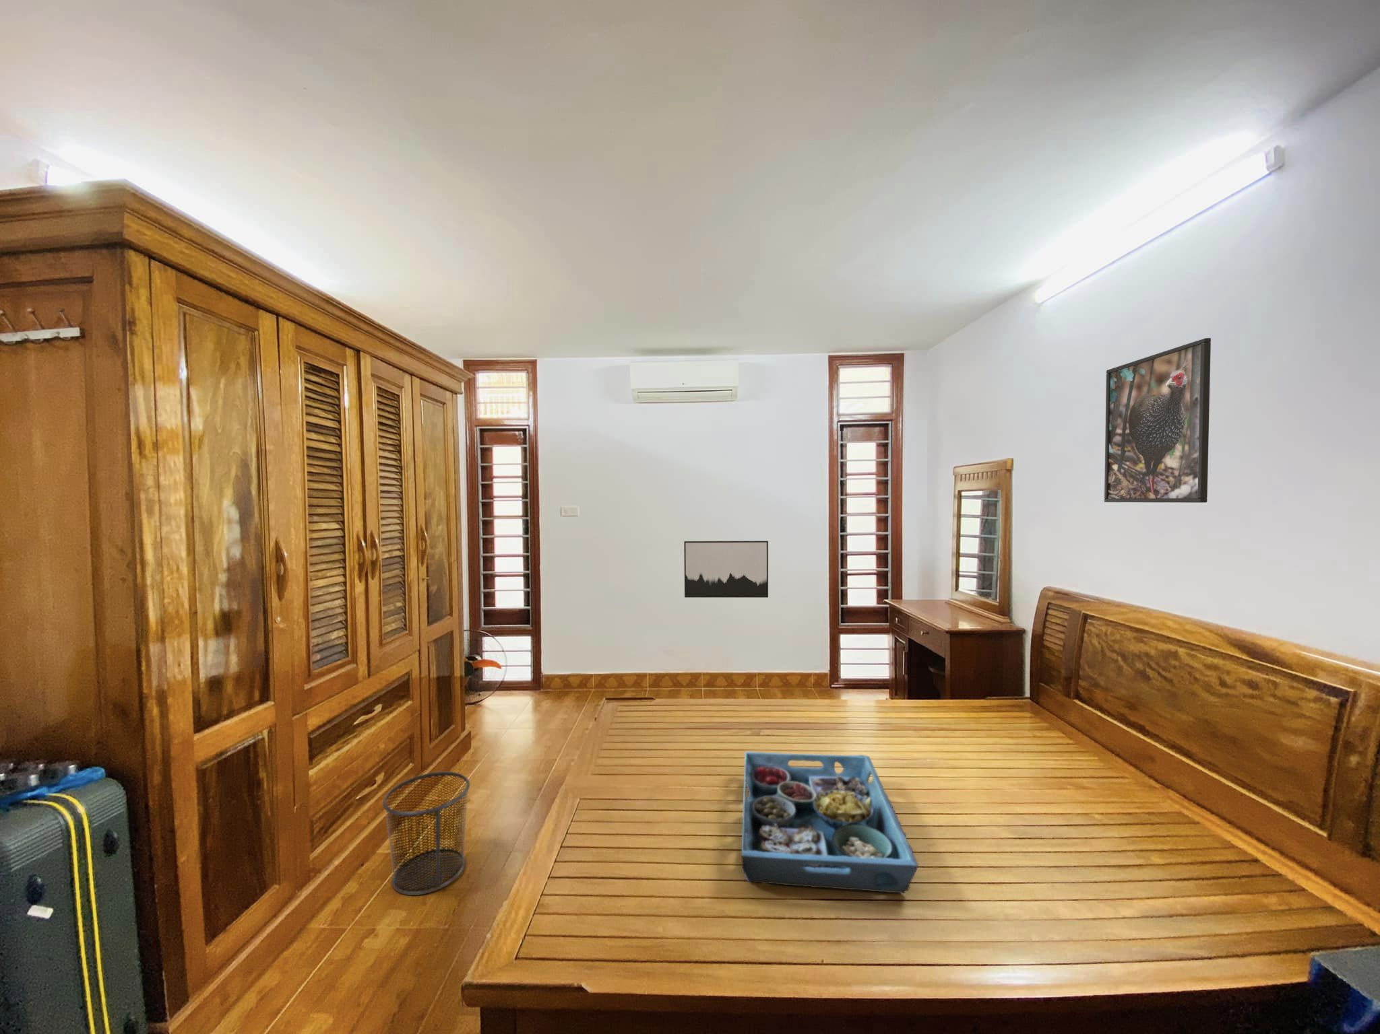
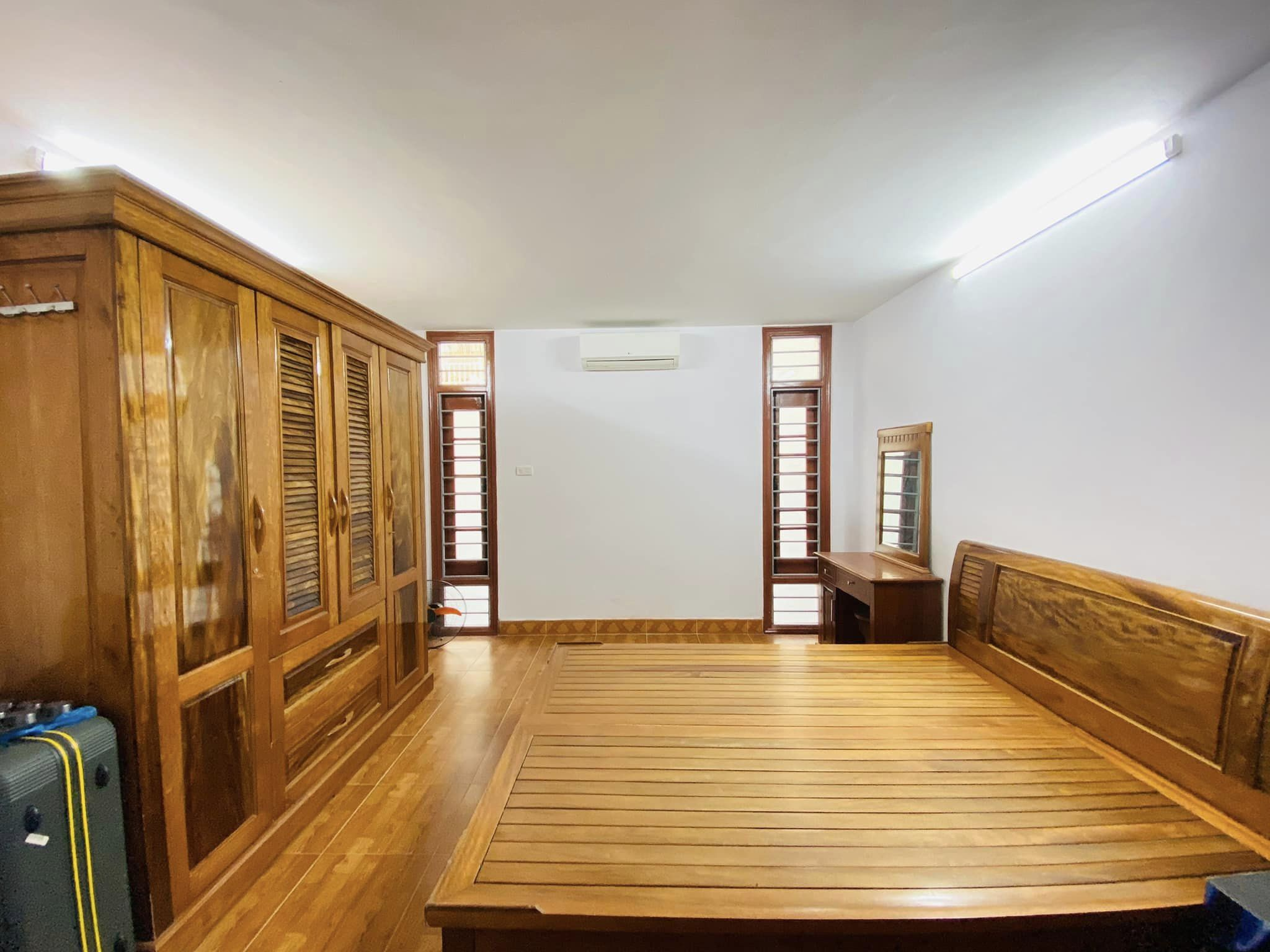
- waste bin [382,771,471,896]
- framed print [1104,338,1212,504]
- wall art [683,540,769,598]
- serving tray [741,752,919,894]
